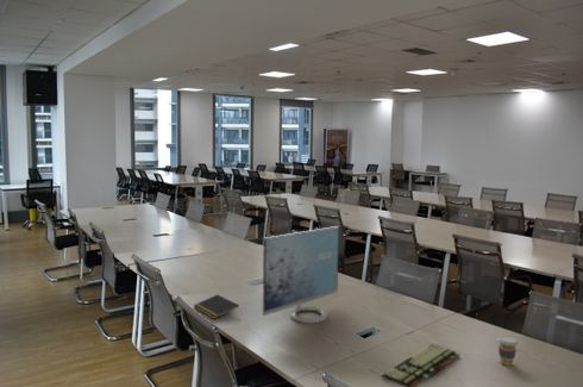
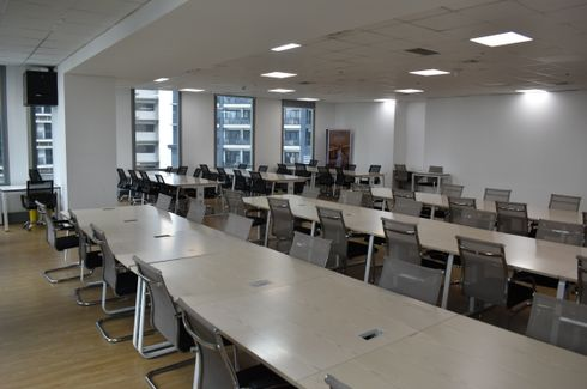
- notepad [193,293,240,320]
- coffee cup [496,335,519,367]
- keyboard [380,343,460,387]
- monitor [262,225,340,324]
